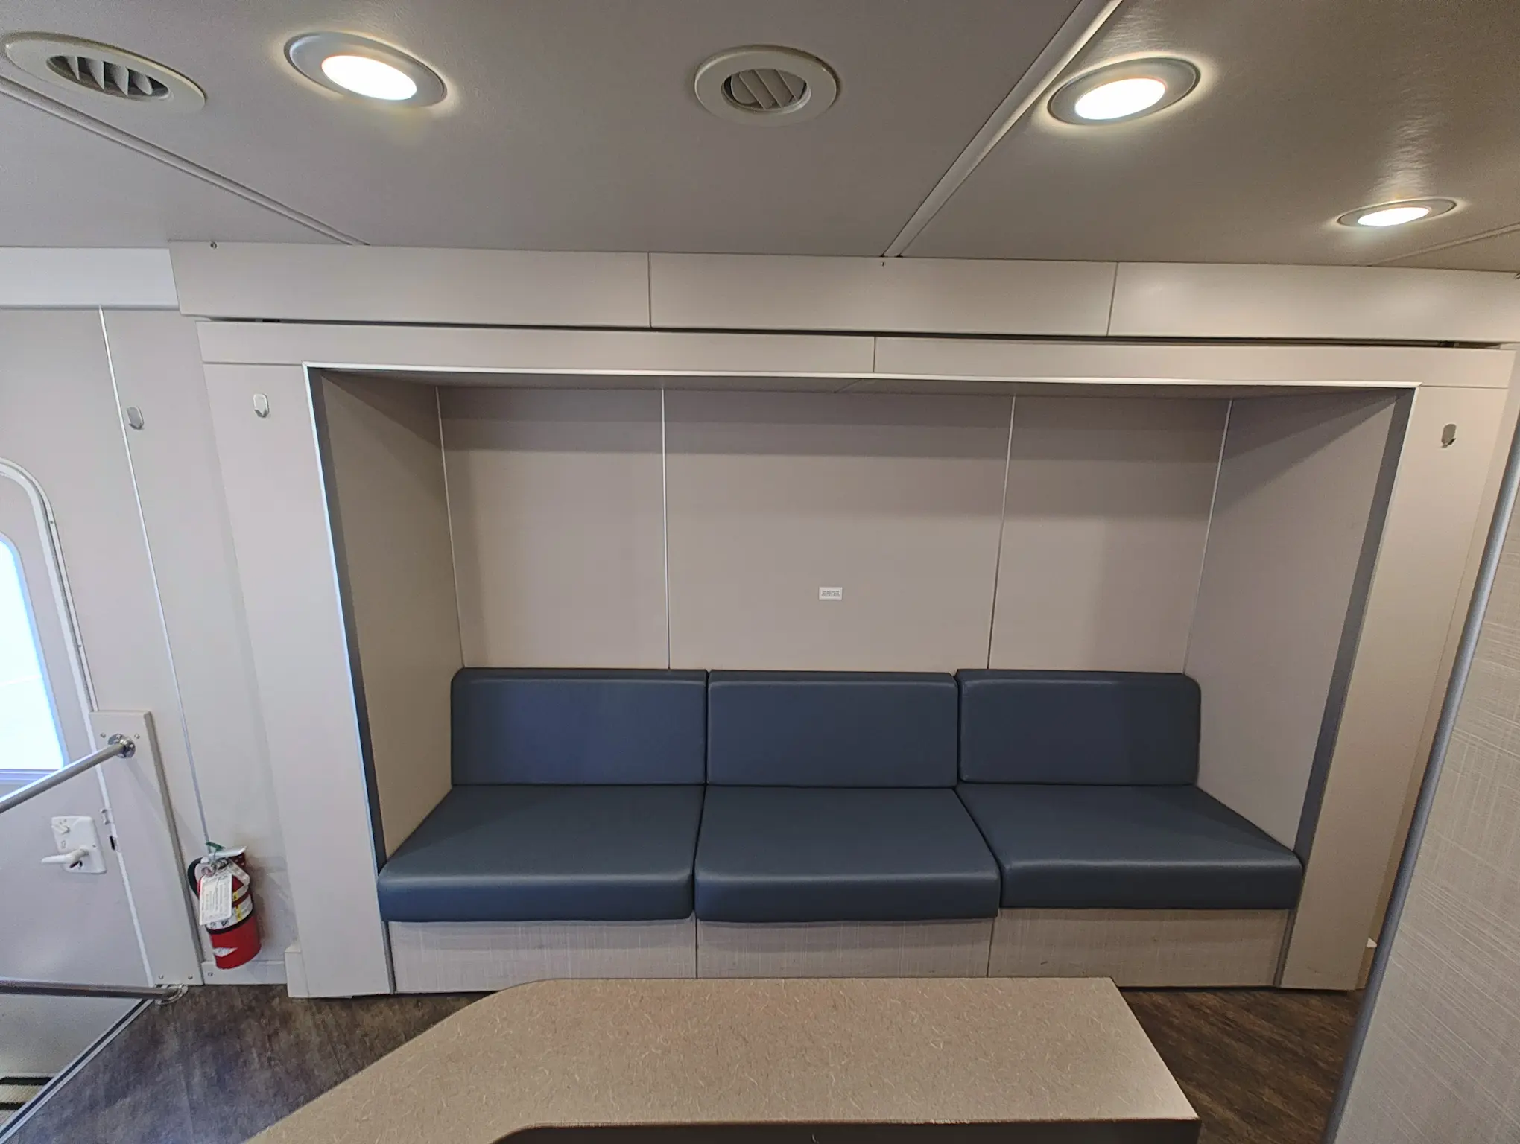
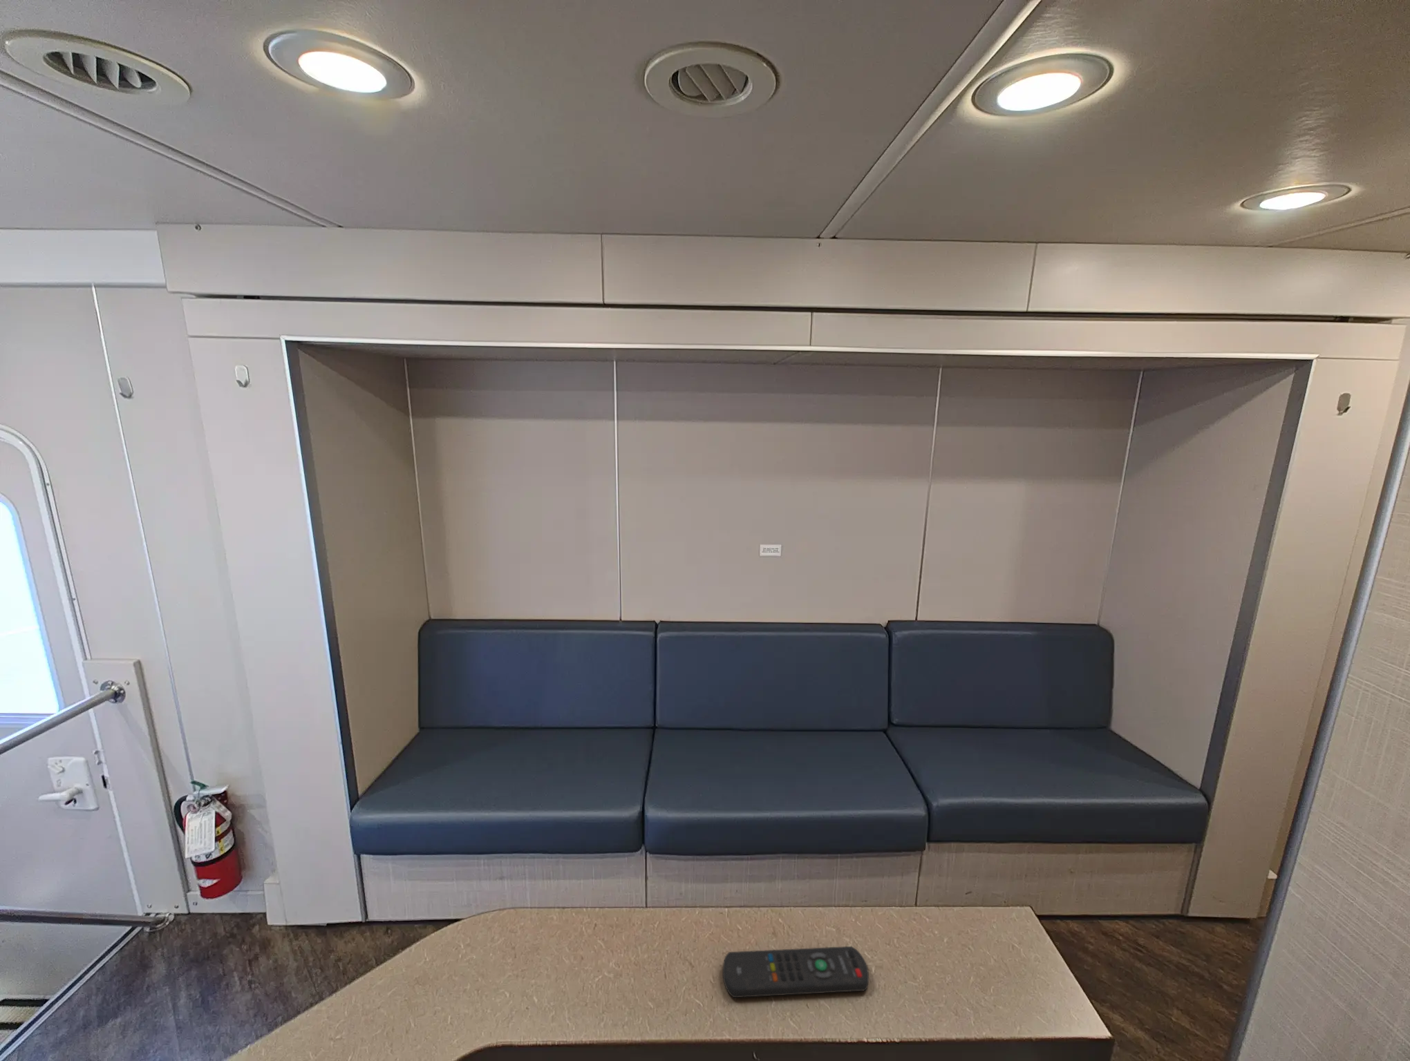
+ remote control [722,945,869,999]
